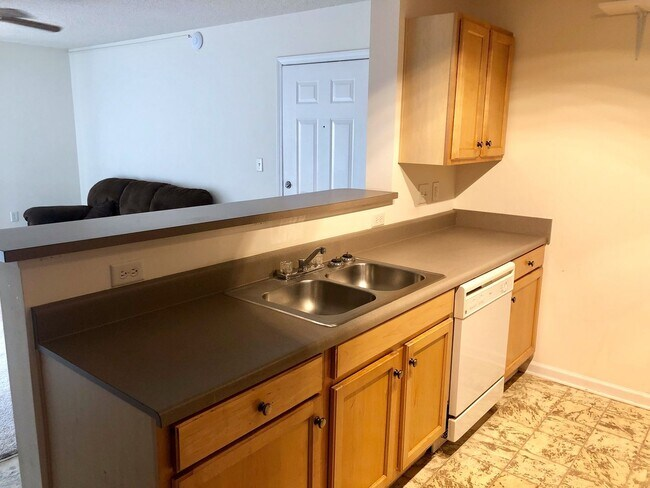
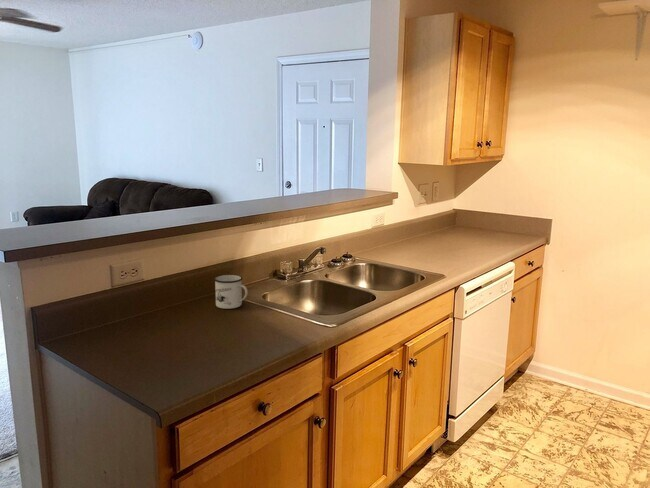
+ mug [213,274,249,310]
